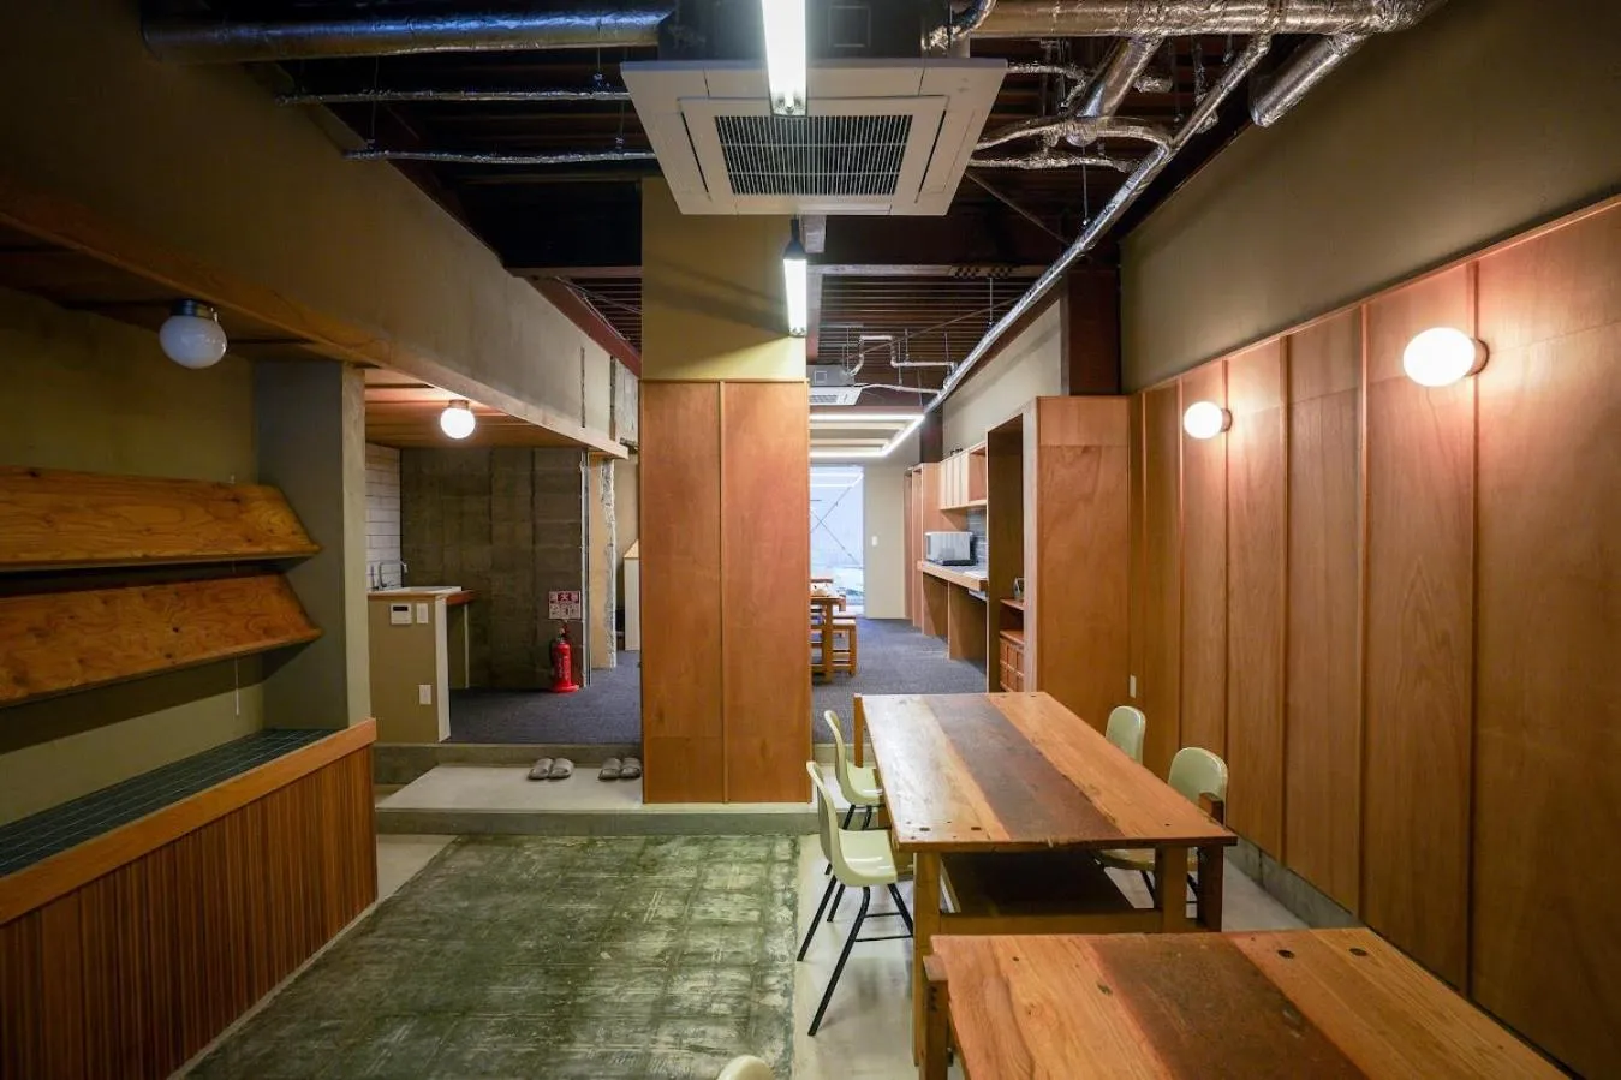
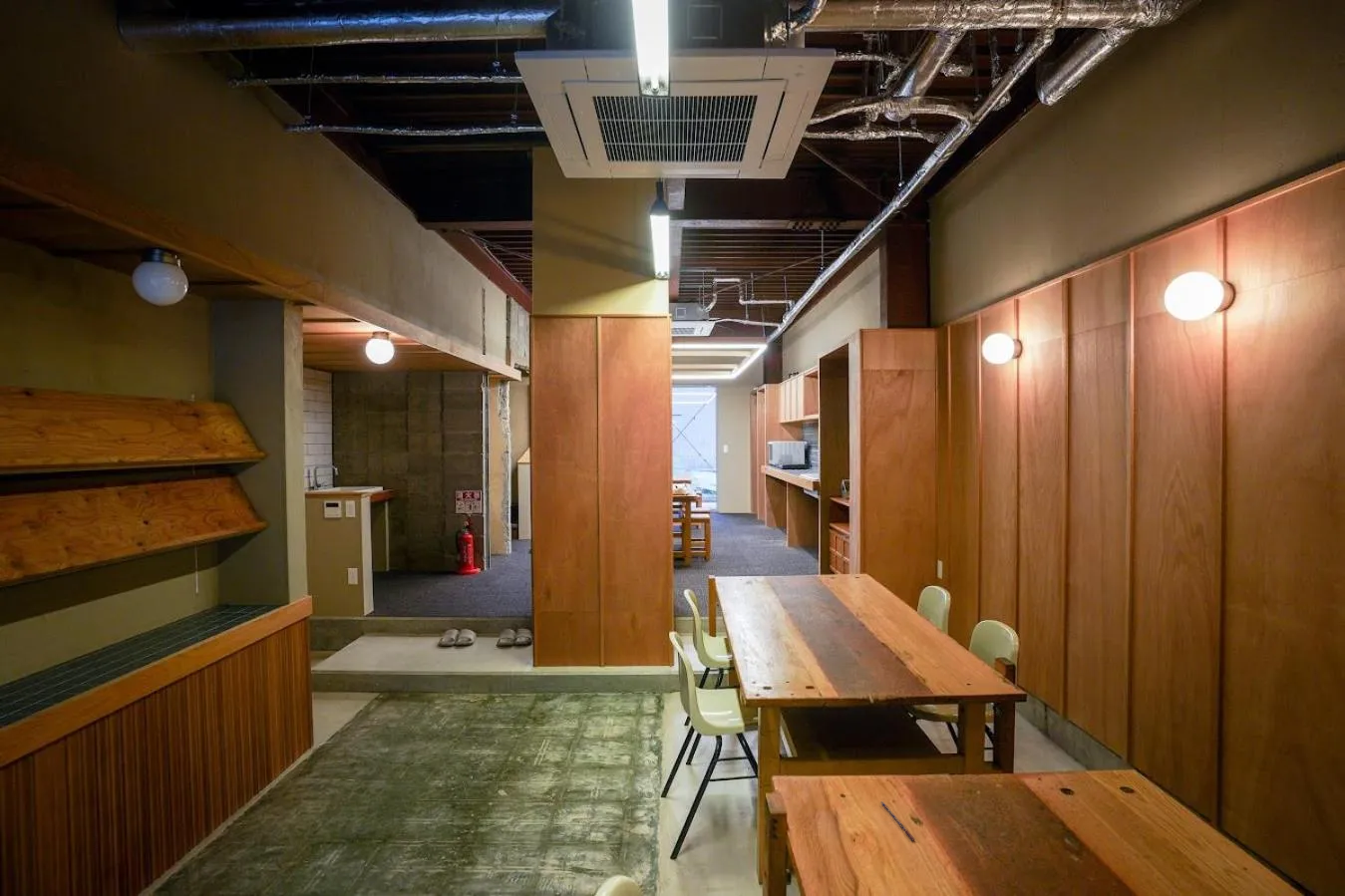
+ pen [879,800,915,842]
